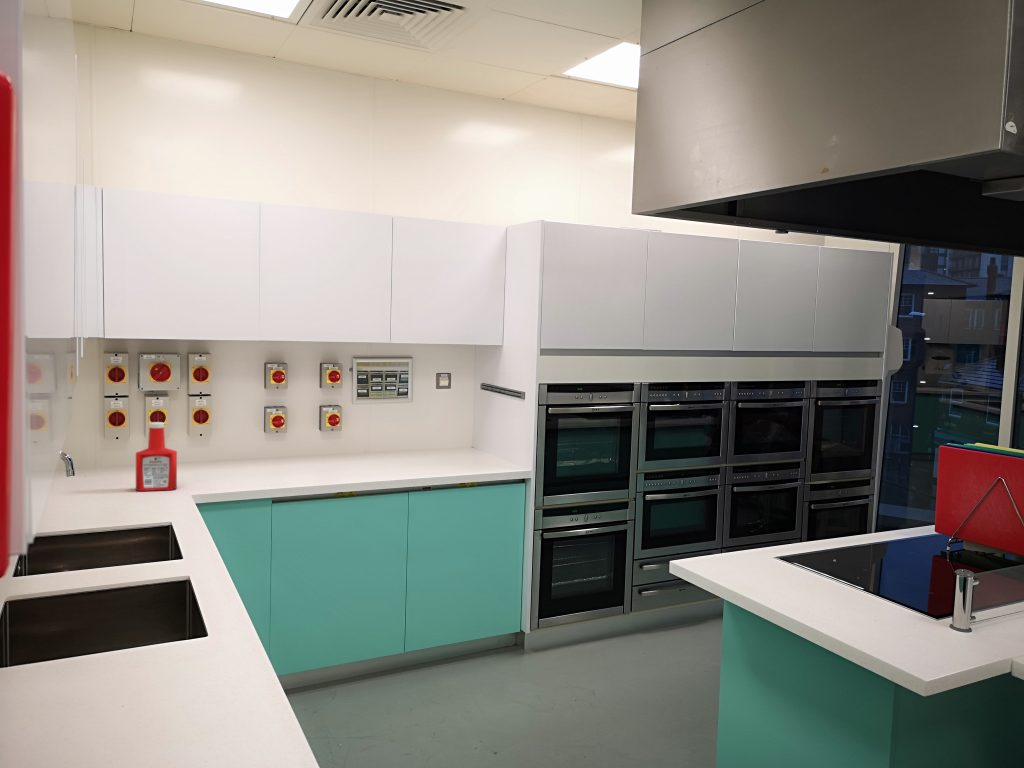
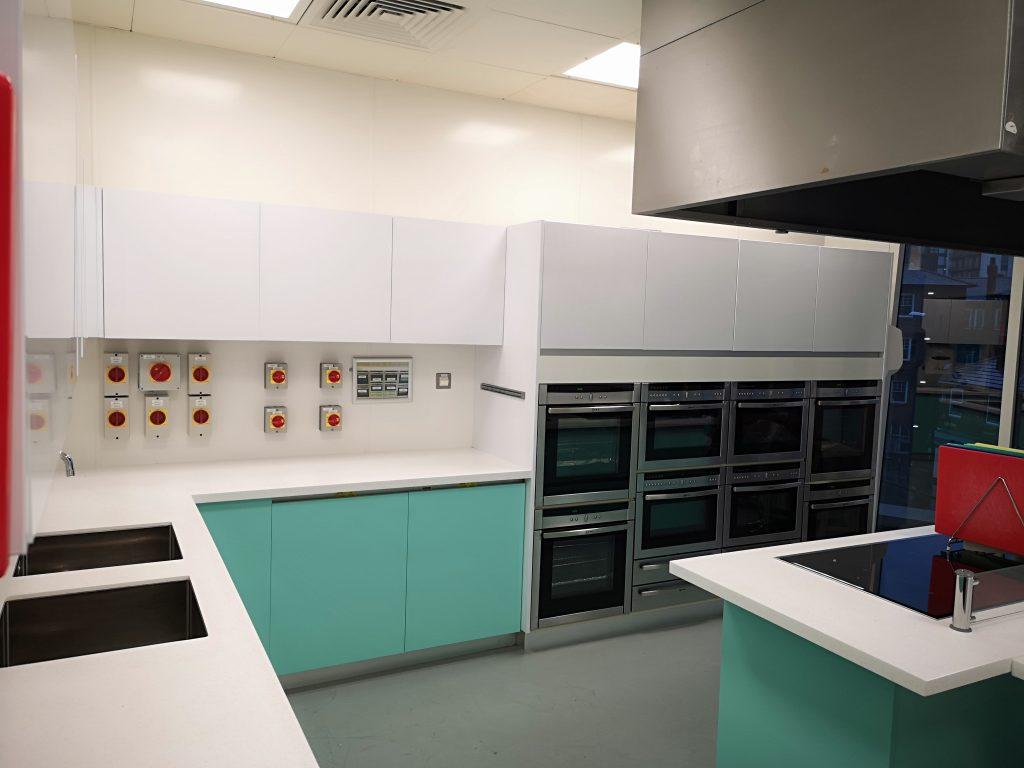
- soap bottle [135,421,178,492]
